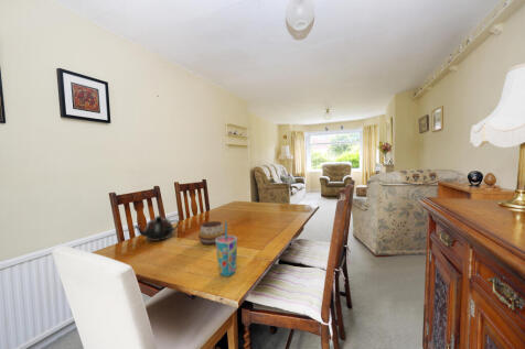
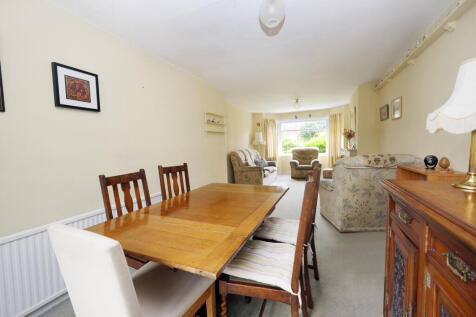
- cup [215,220,238,277]
- decorative bowl [197,220,225,246]
- teapot [131,215,181,242]
